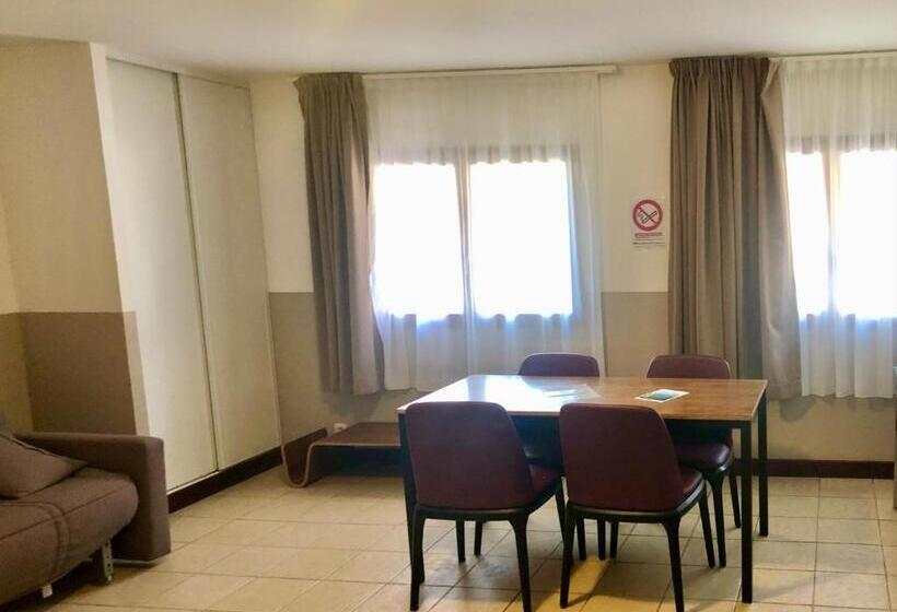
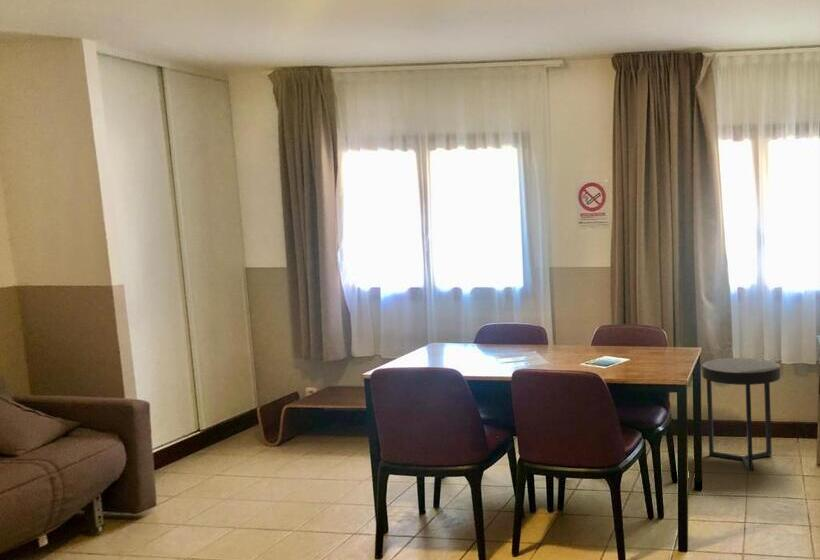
+ side table [701,357,781,472]
